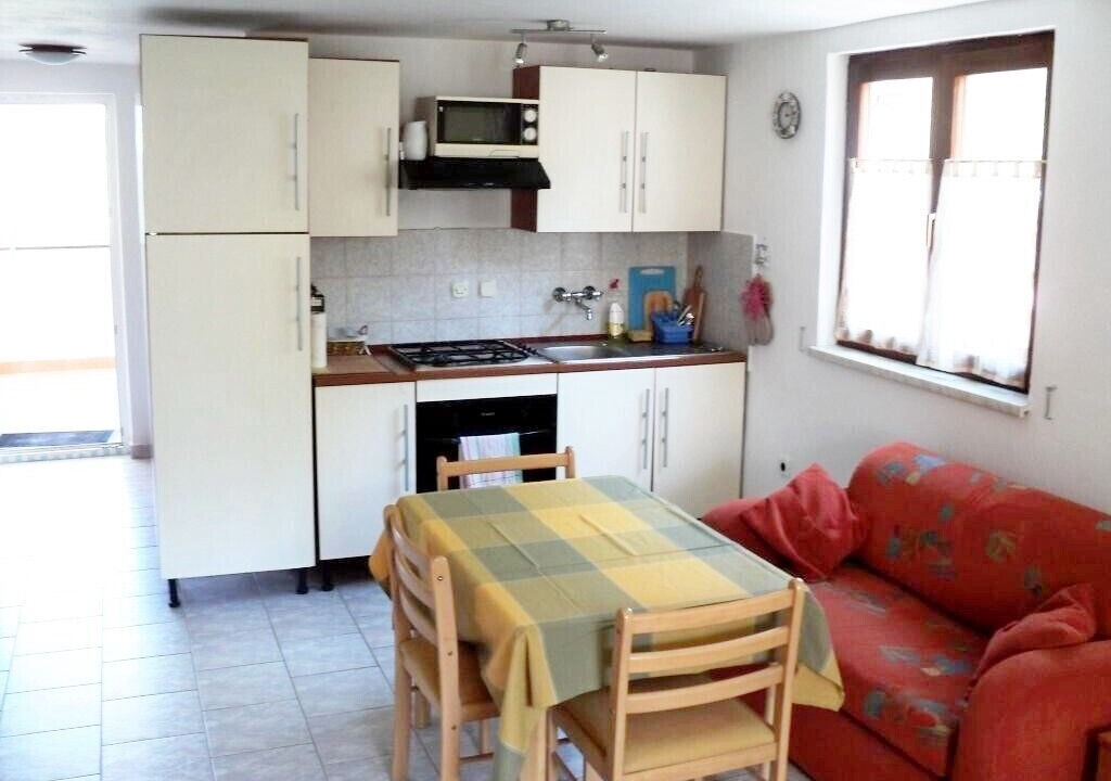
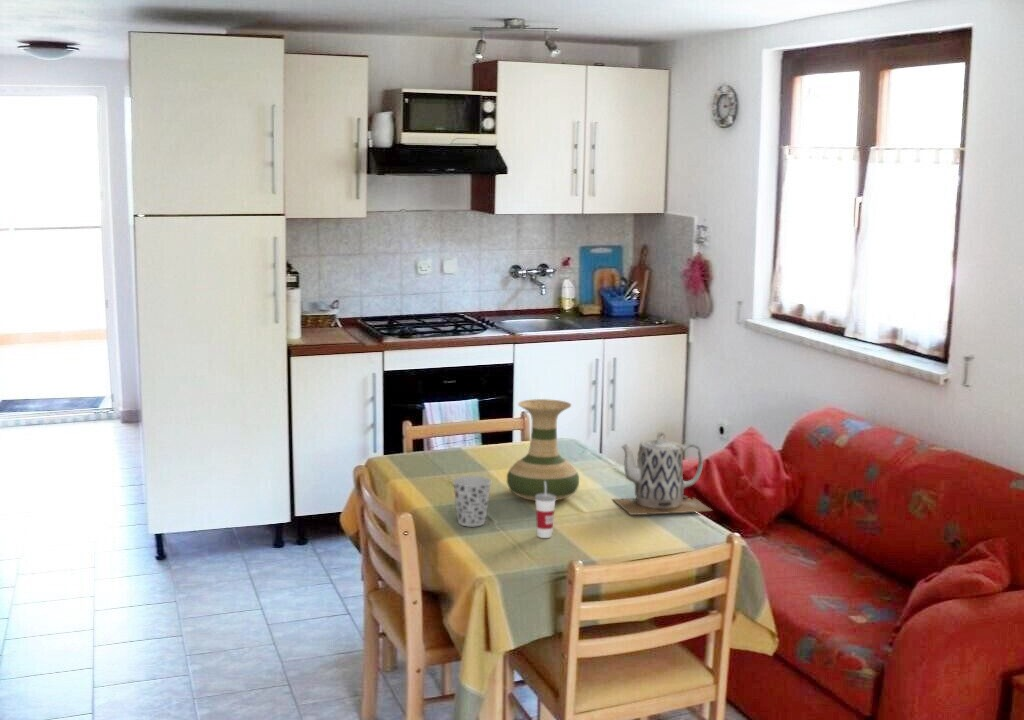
+ teapot [611,431,714,516]
+ vase [506,398,580,502]
+ cup [535,481,556,539]
+ cup [452,475,492,527]
